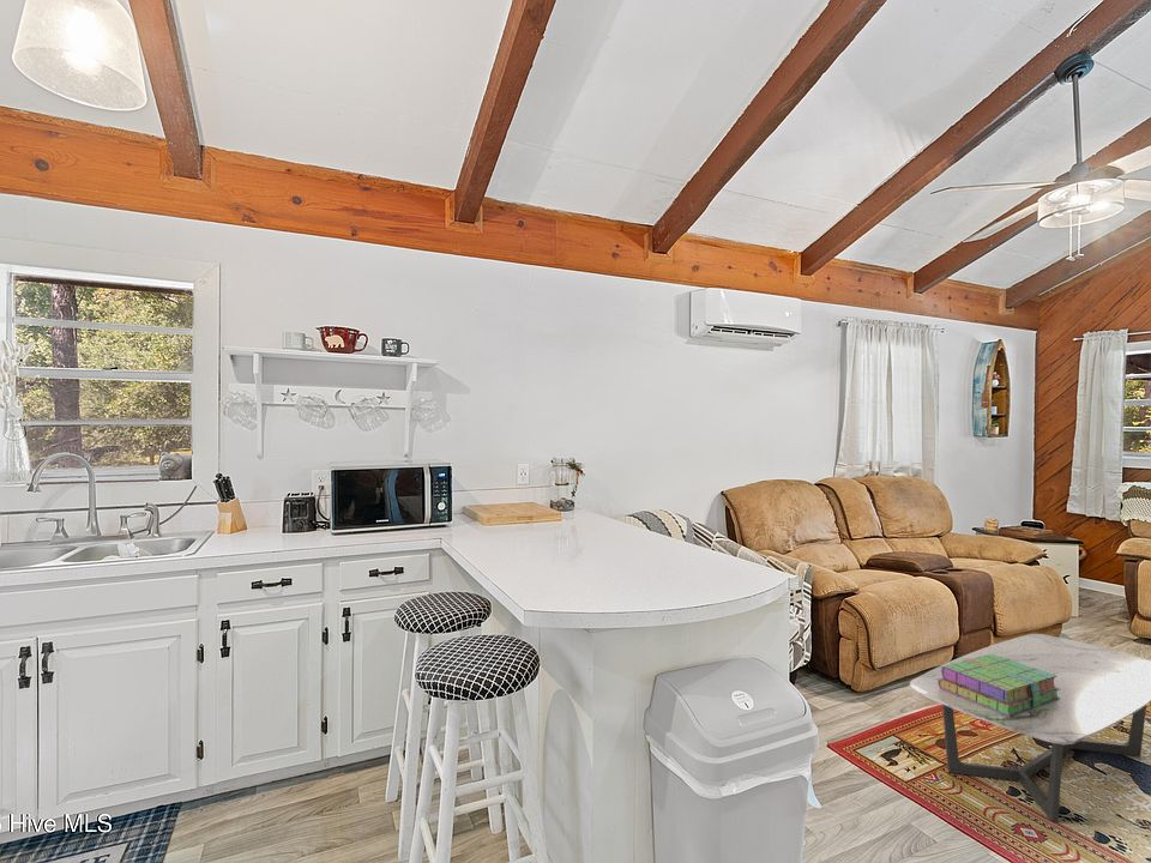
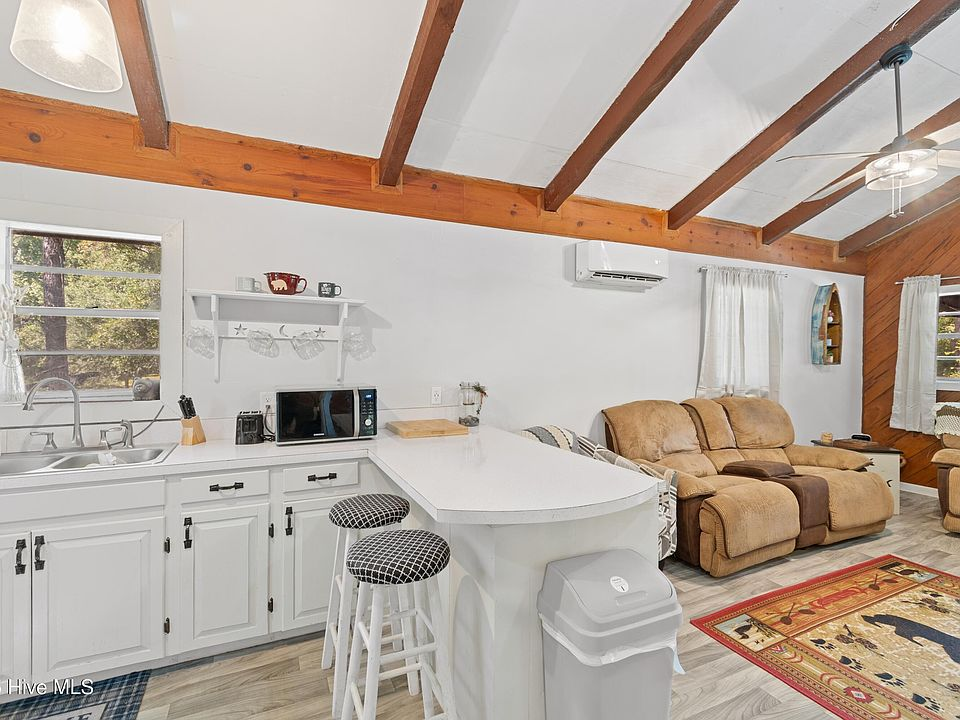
- stack of books [938,654,1060,717]
- coffee table [909,633,1151,823]
